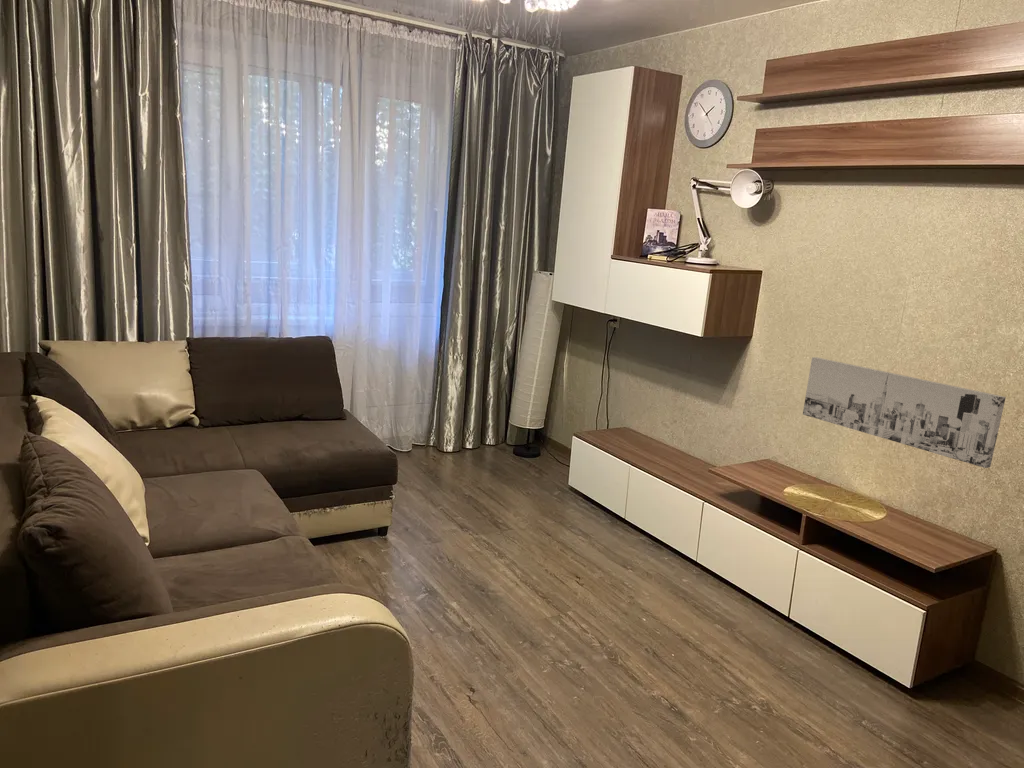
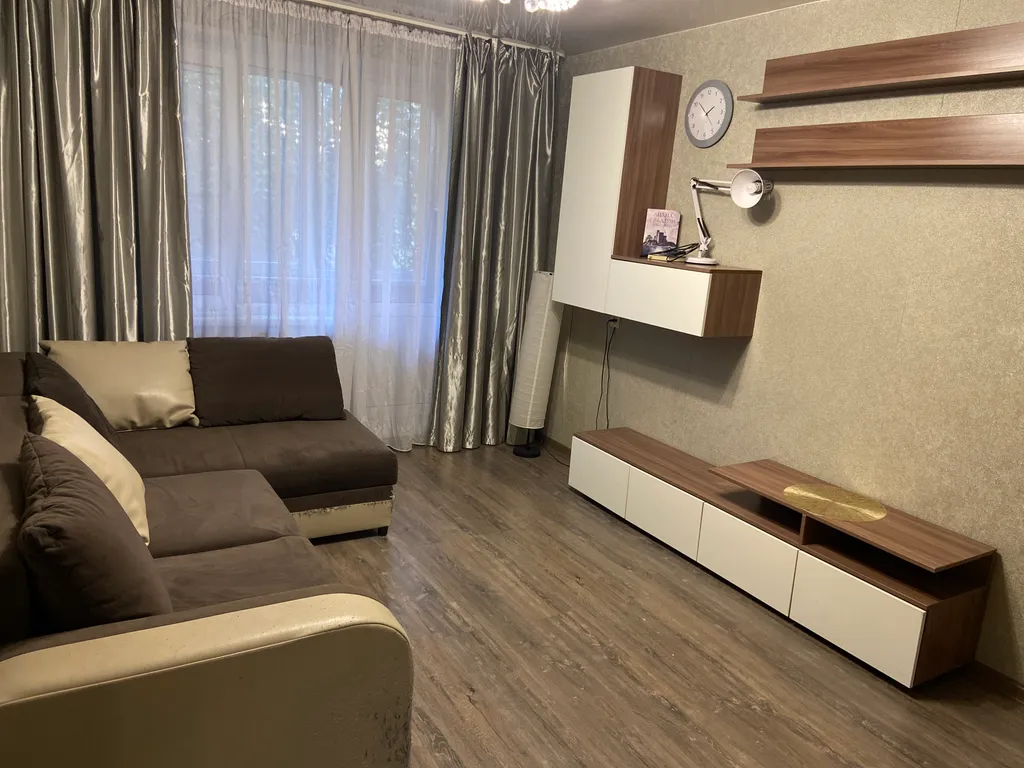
- wall art [802,356,1007,469]
